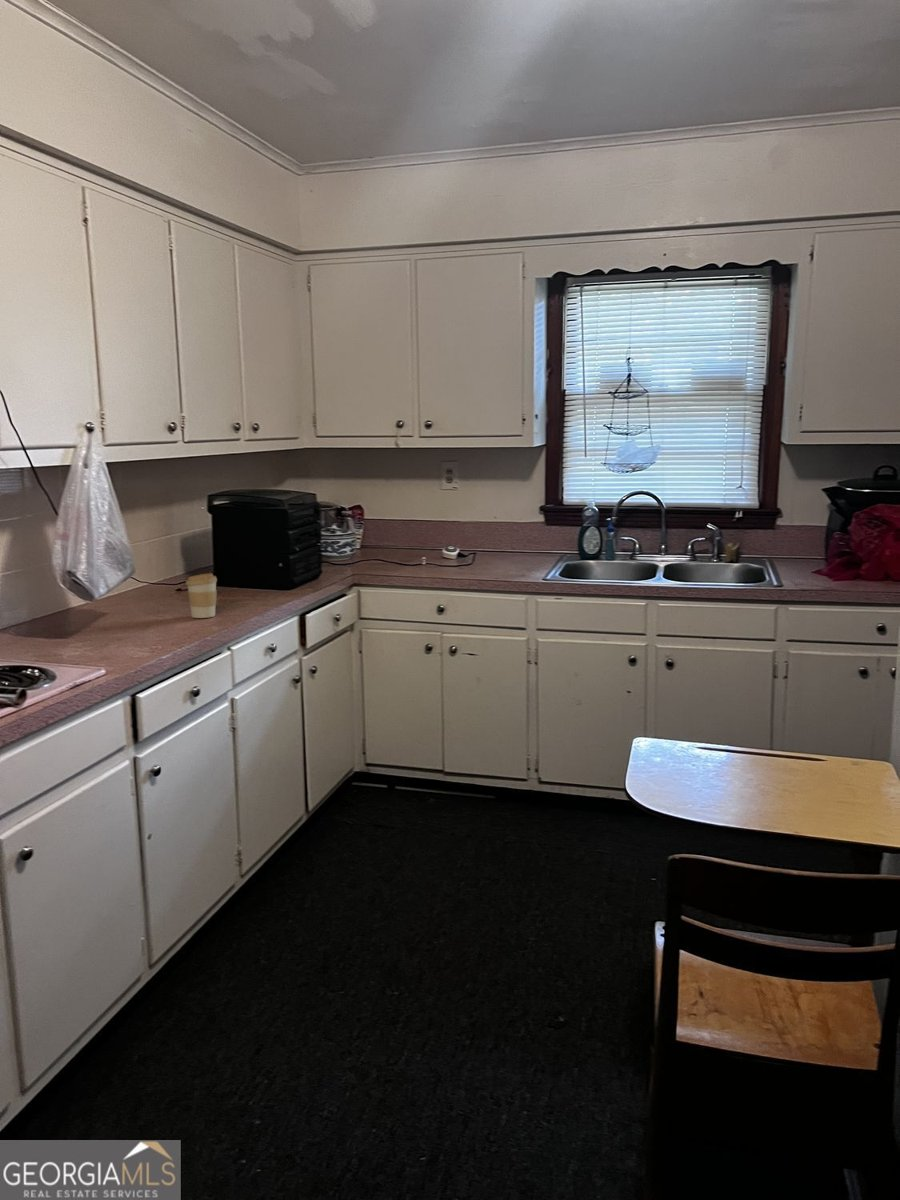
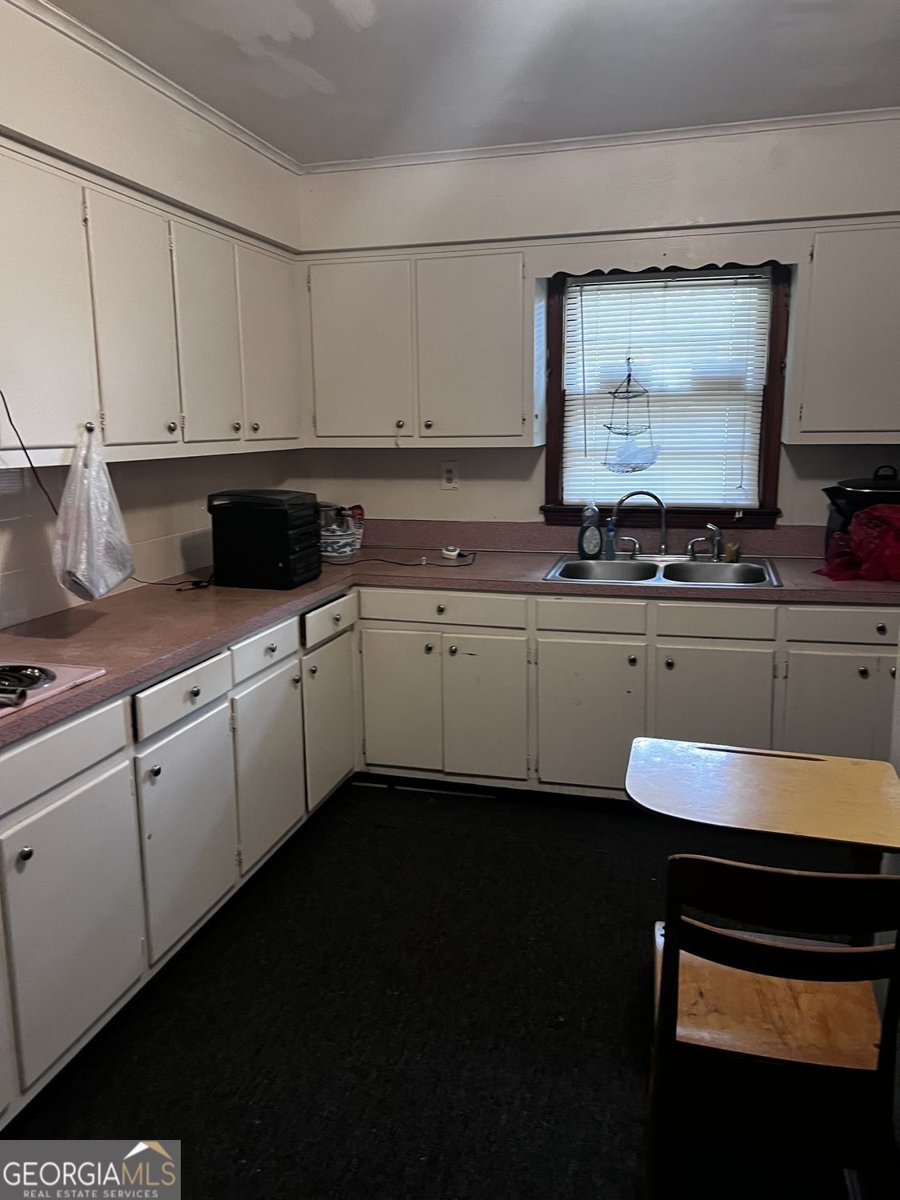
- coffee cup [185,572,218,619]
